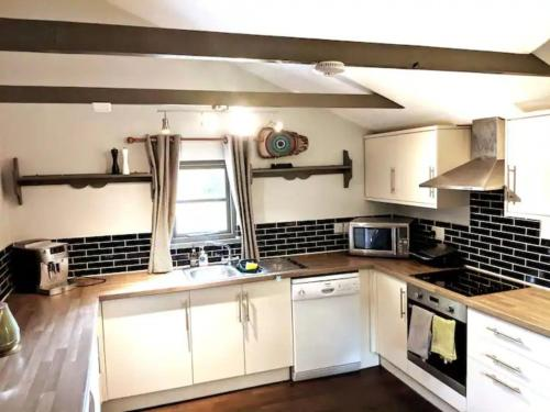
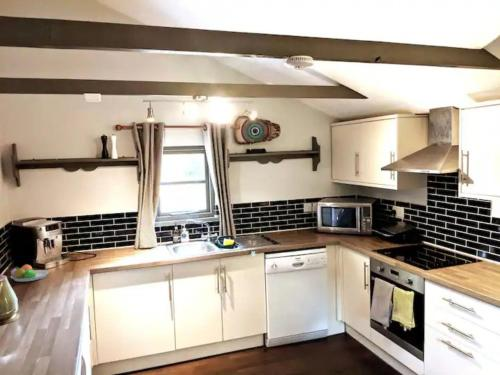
+ fruit bowl [9,263,50,282]
